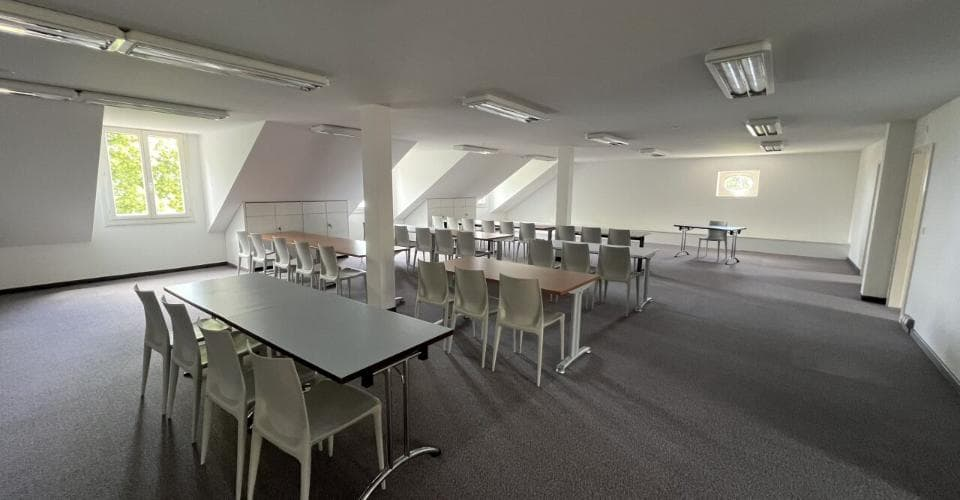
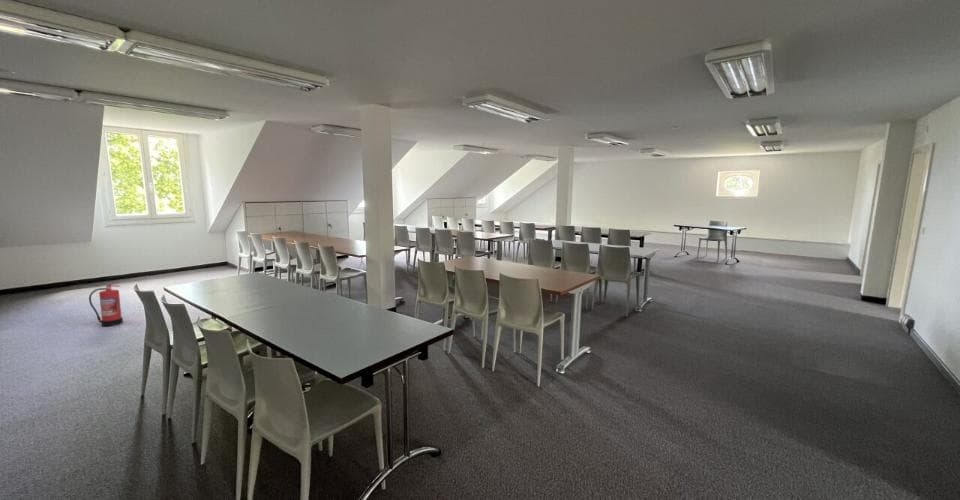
+ fire extinguisher [88,280,124,327]
